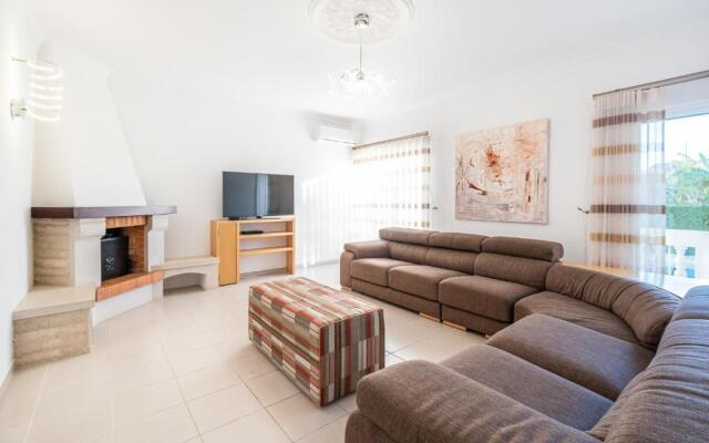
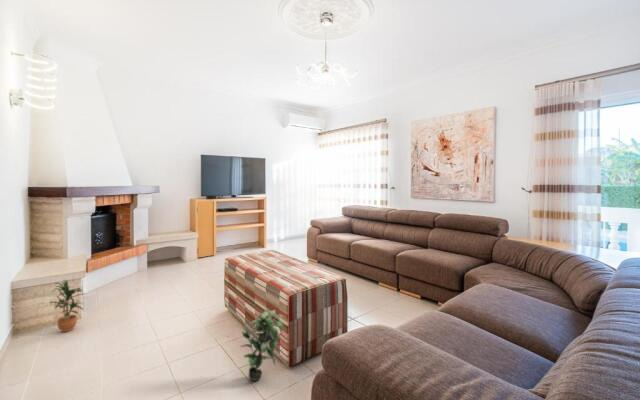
+ potted plant [239,309,285,382]
+ potted plant [51,278,89,333]
